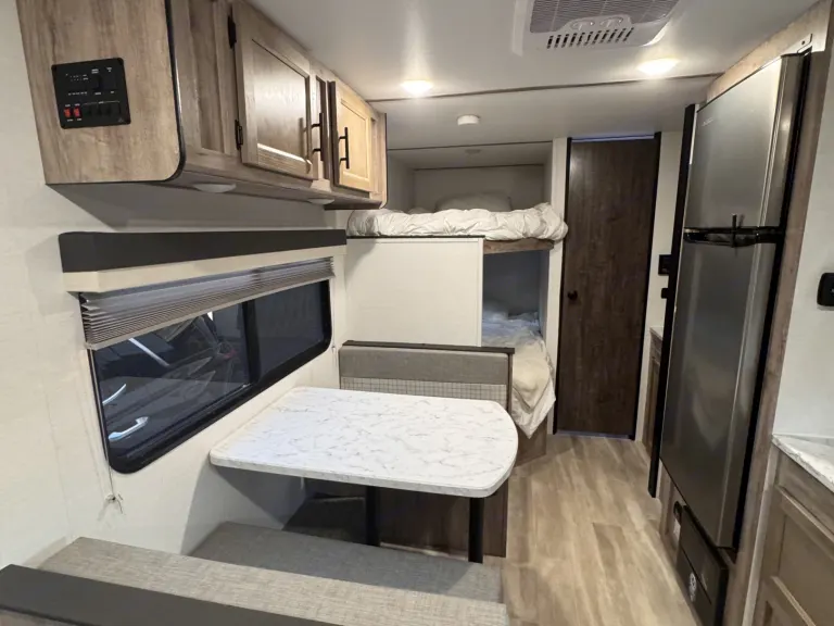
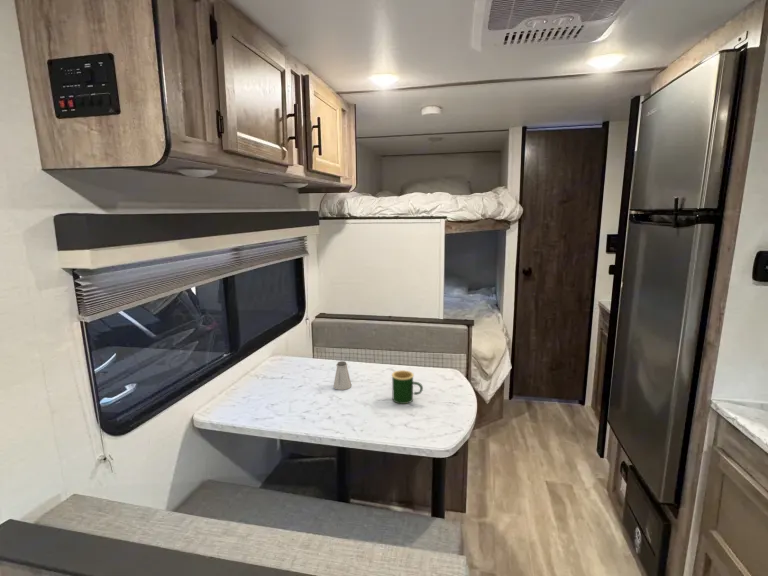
+ mug [391,369,424,405]
+ saltshaker [333,360,352,391]
